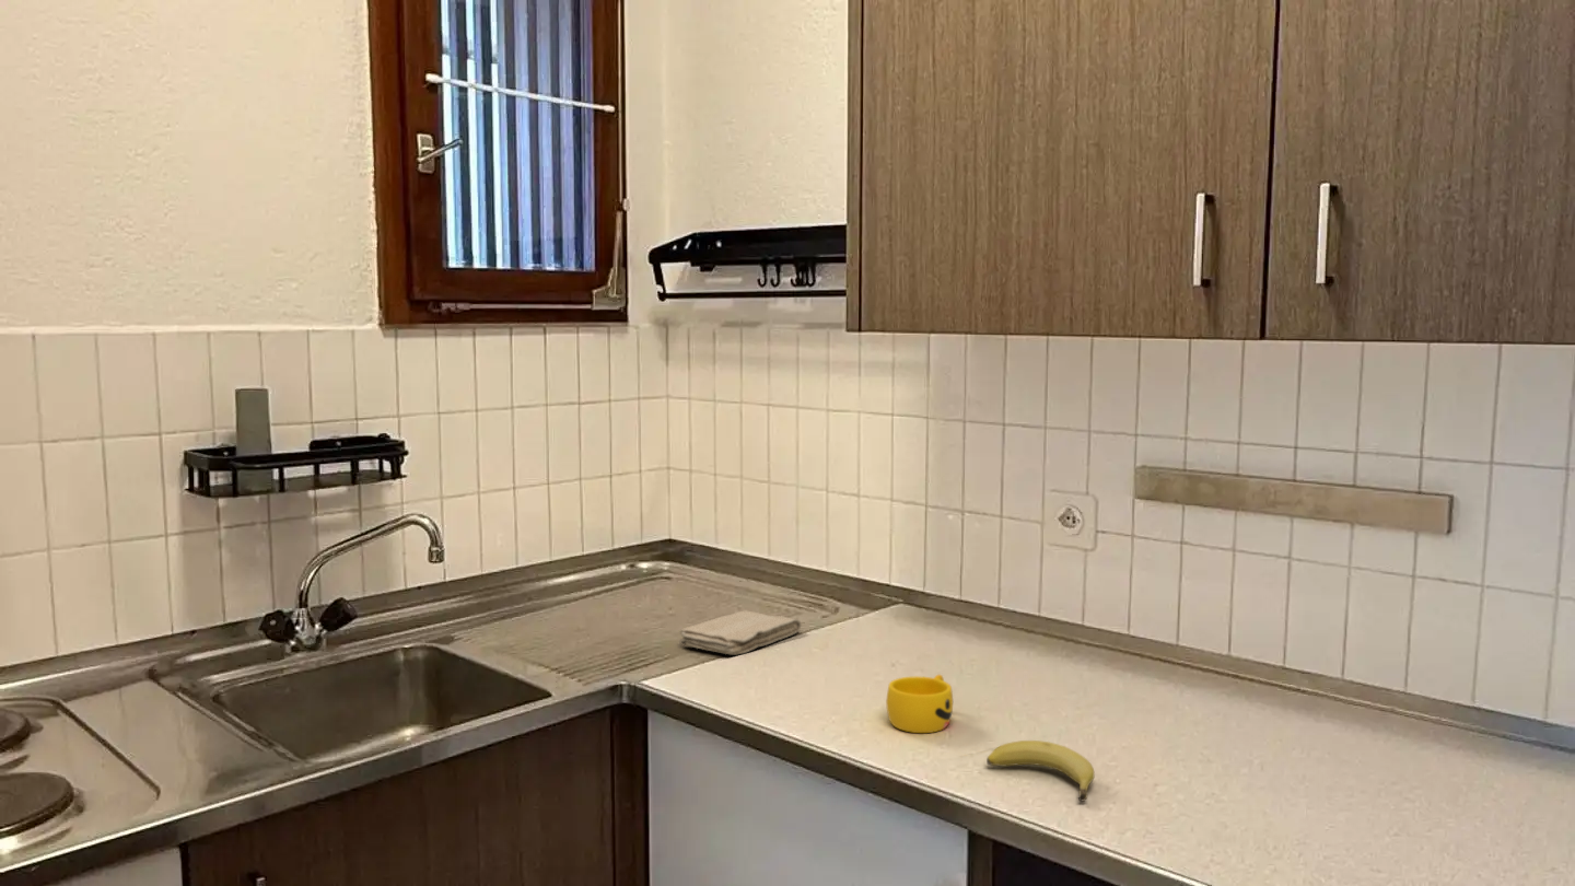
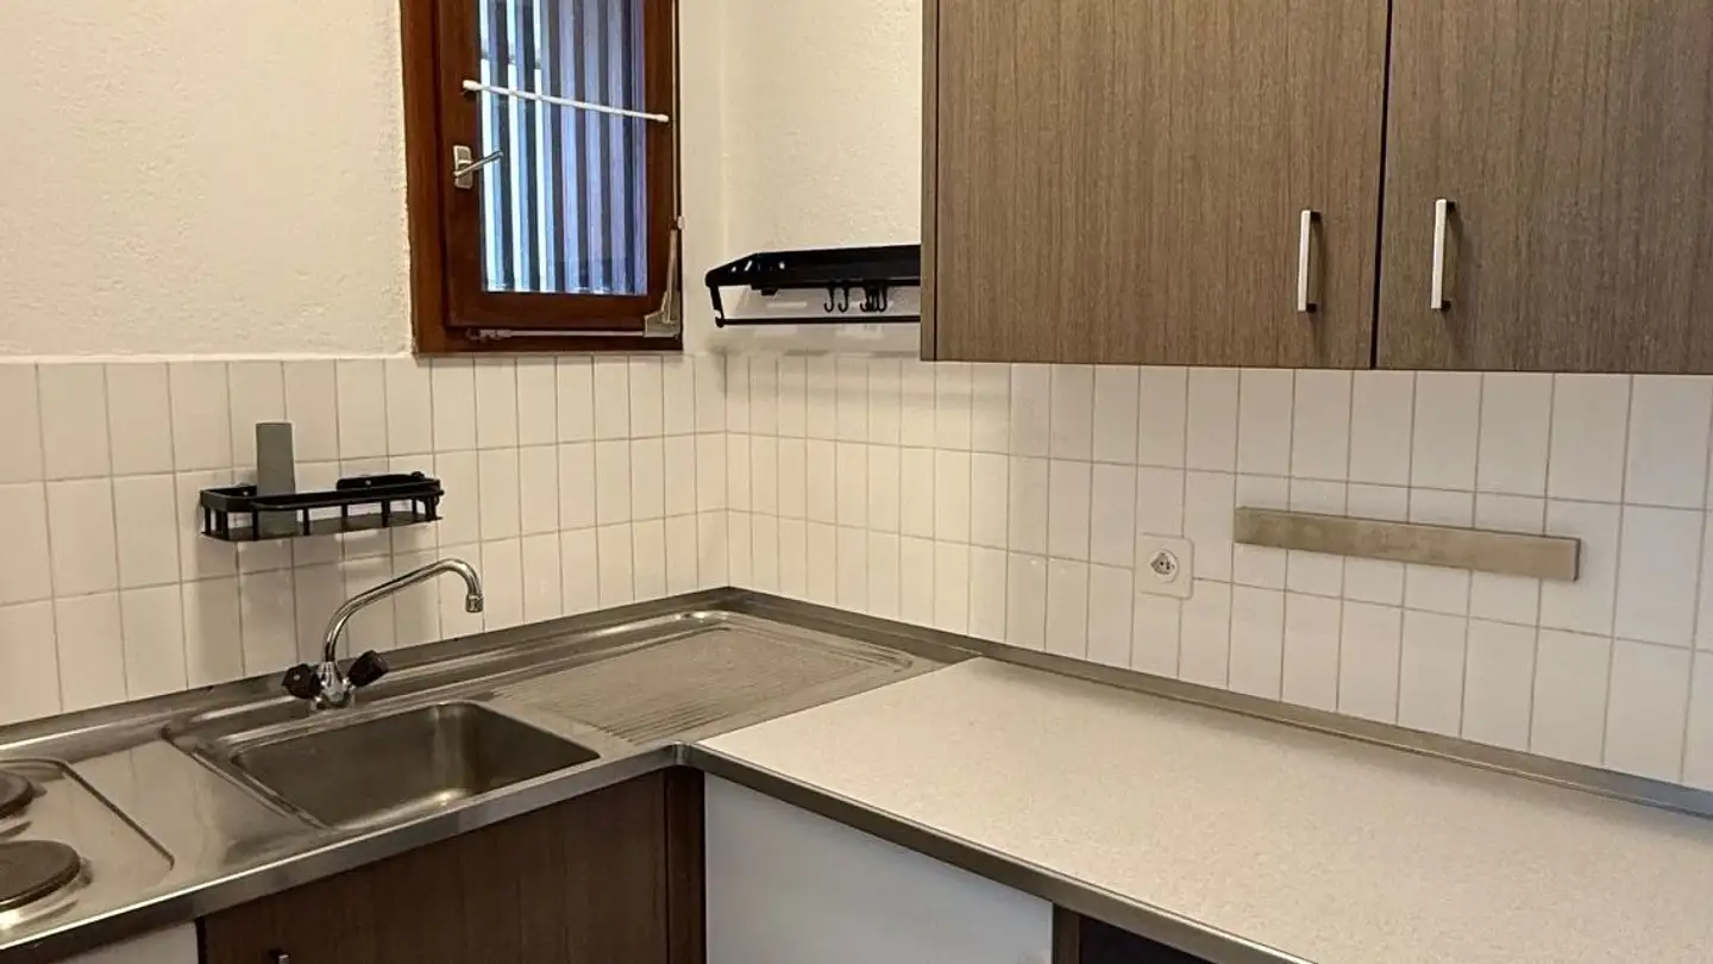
- cup [885,674,954,734]
- fruit [985,739,1096,803]
- washcloth [678,610,802,656]
